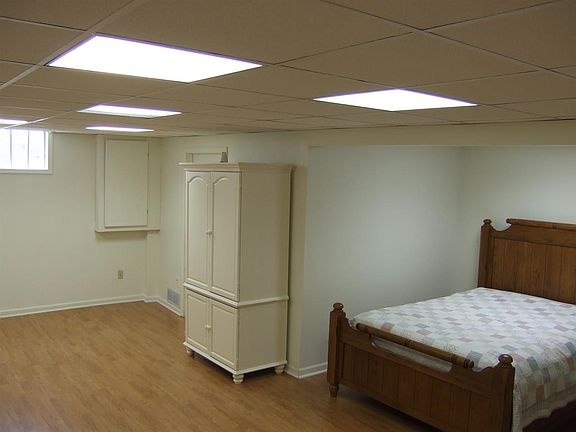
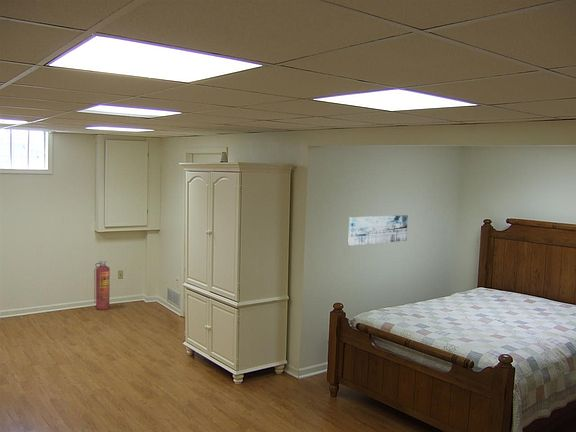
+ wall art [347,214,409,246]
+ fire extinguisher [93,260,111,311]
